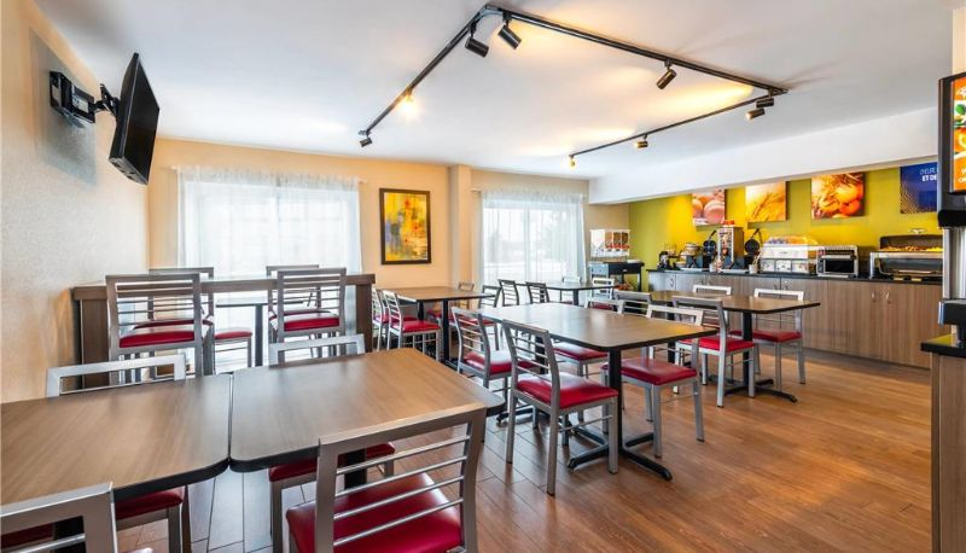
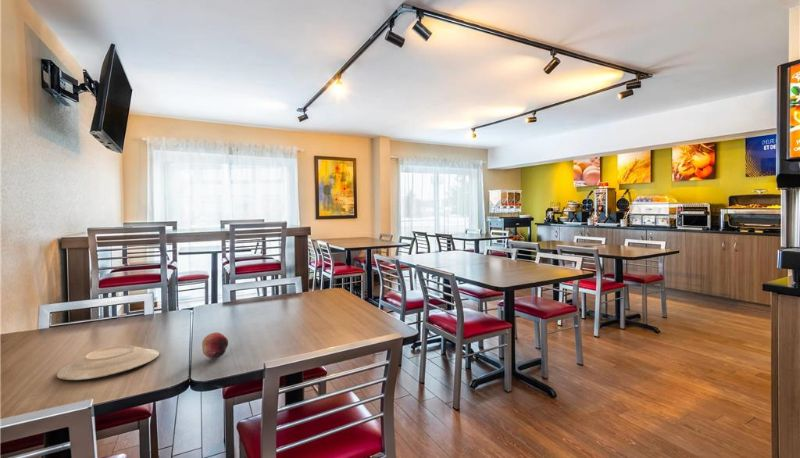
+ fruit [201,331,229,360]
+ plate [56,344,160,381]
